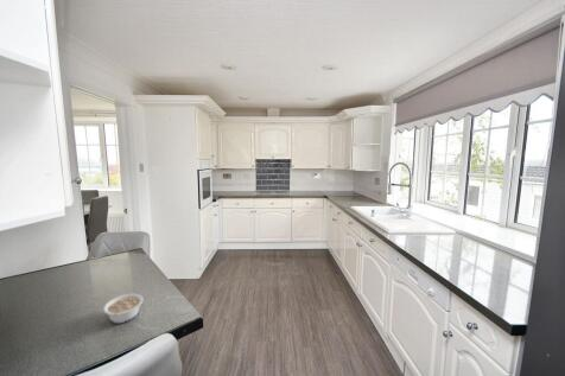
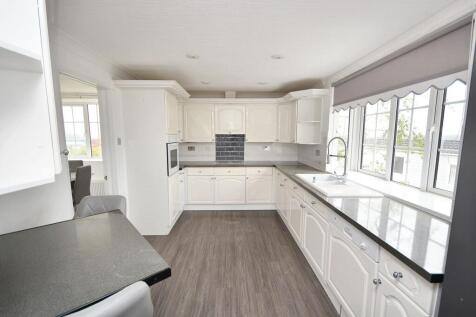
- legume [102,293,145,324]
